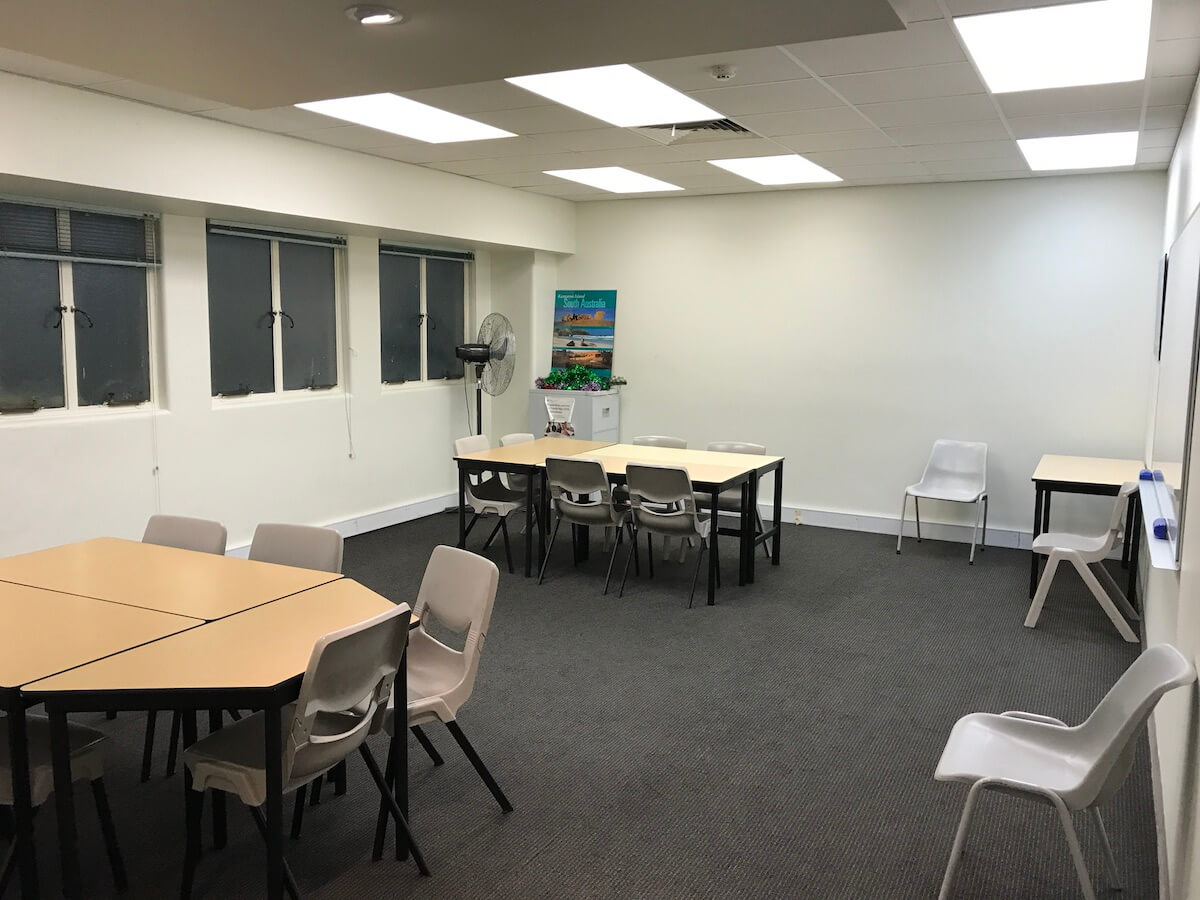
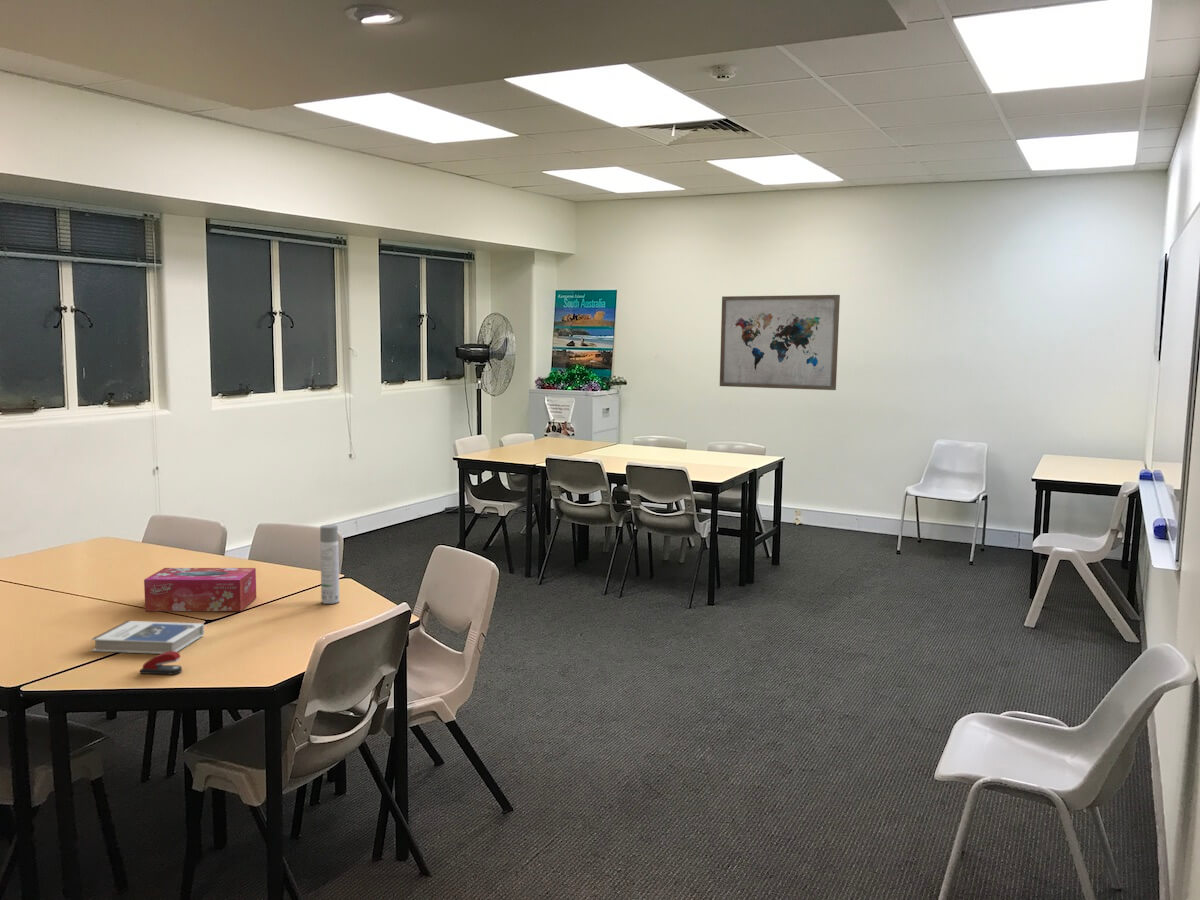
+ stapler [139,651,183,675]
+ wall art [719,294,841,391]
+ spray bottle [319,524,340,605]
+ tissue box [143,567,257,612]
+ hardback book [90,620,205,655]
